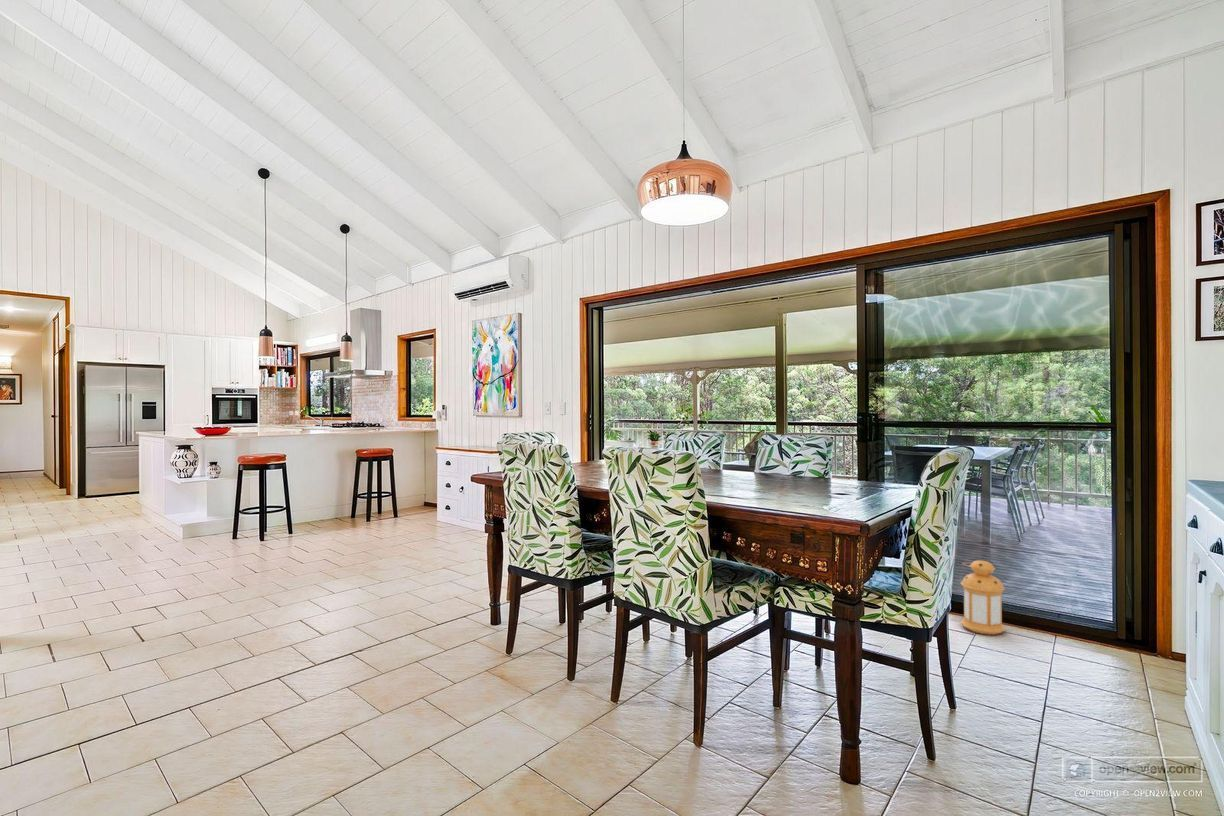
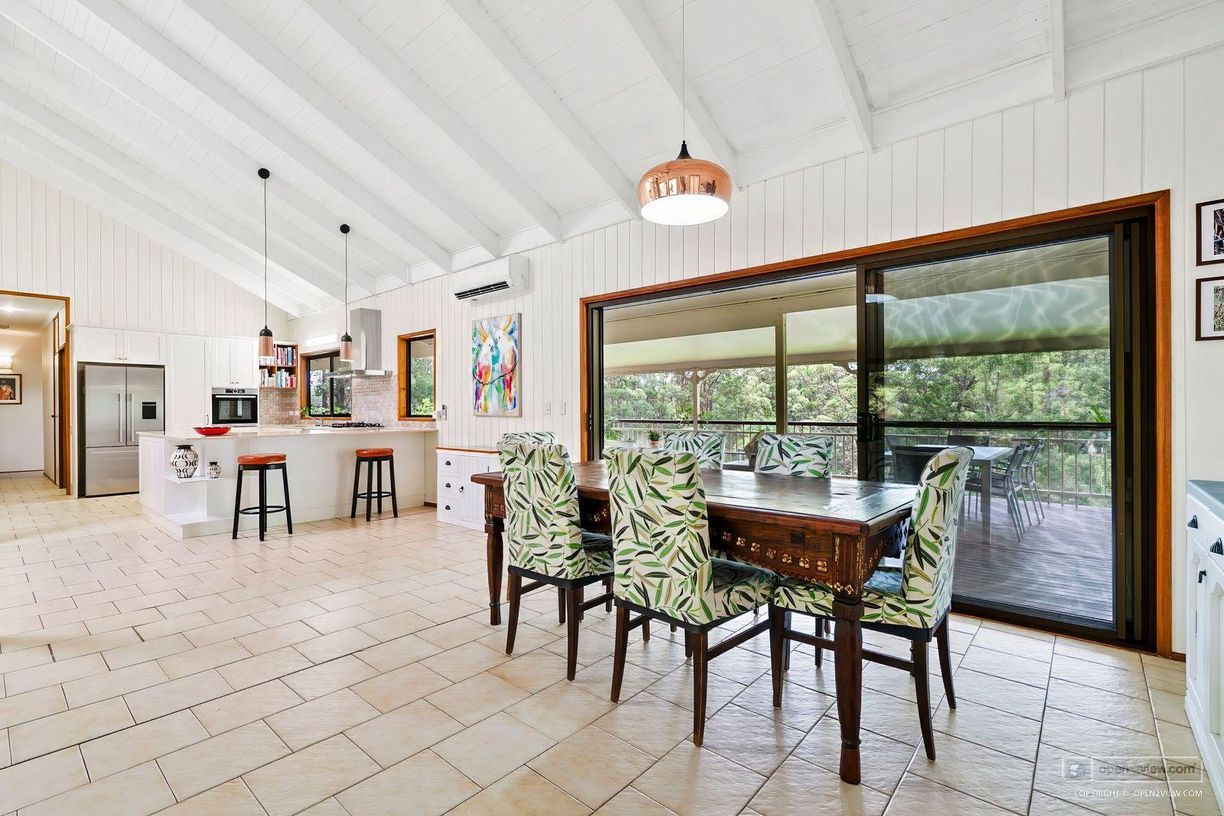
- lantern [960,559,1006,636]
